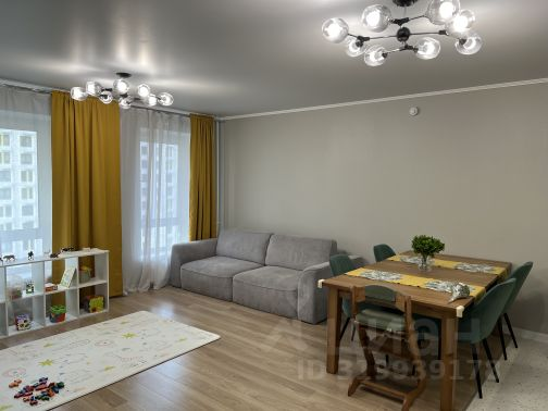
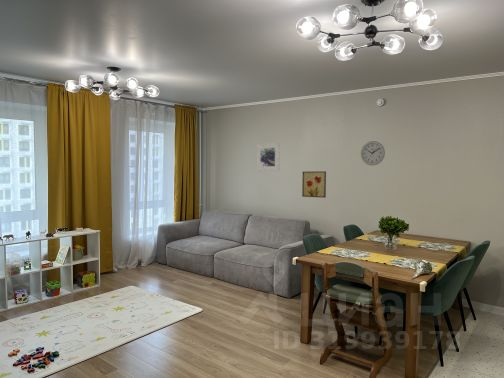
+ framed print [256,142,281,172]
+ wall clock [360,140,386,166]
+ wall art [301,170,327,199]
